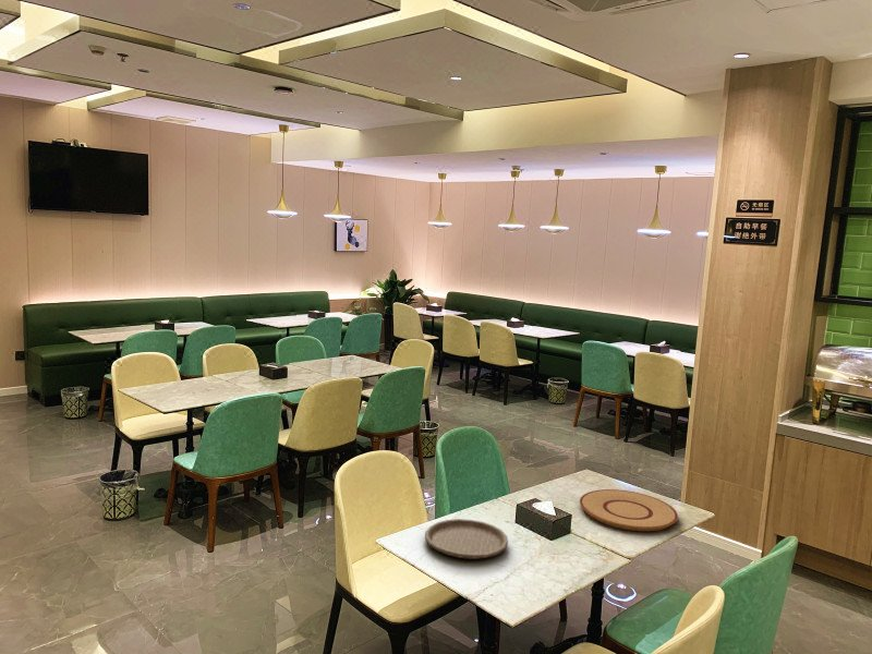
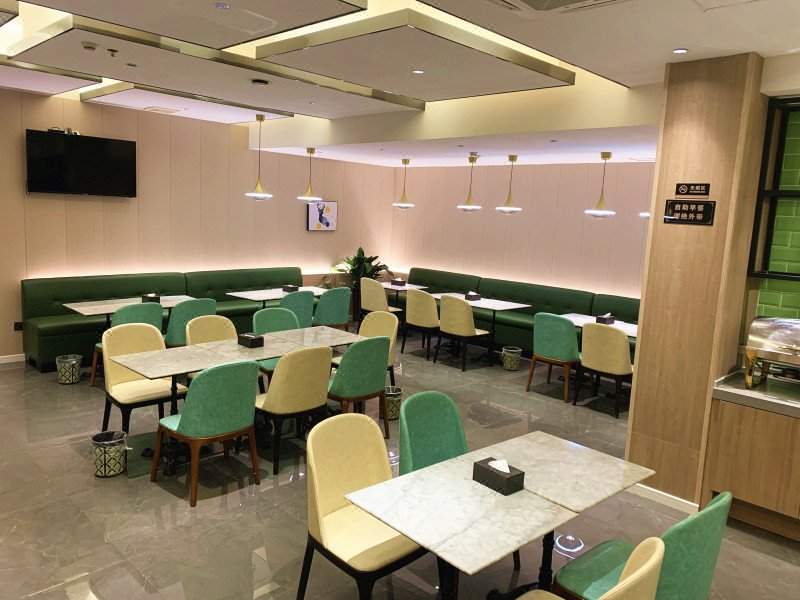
- plate [424,518,509,560]
- plate [579,488,679,532]
